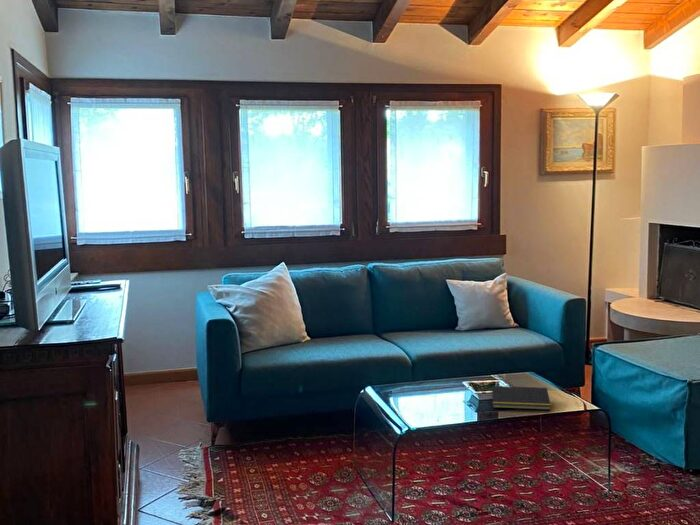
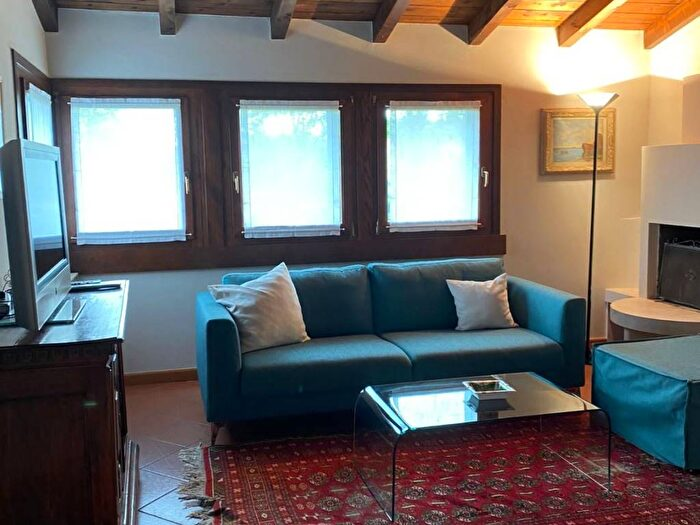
- notepad [490,385,552,411]
